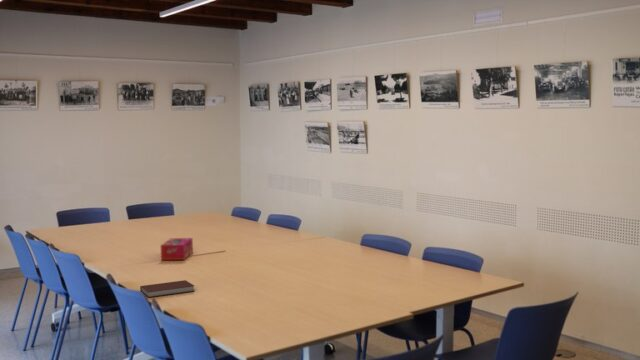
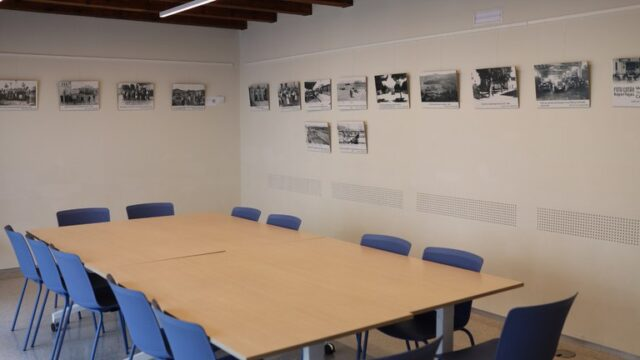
- book [139,279,195,298]
- tissue box [160,237,194,261]
